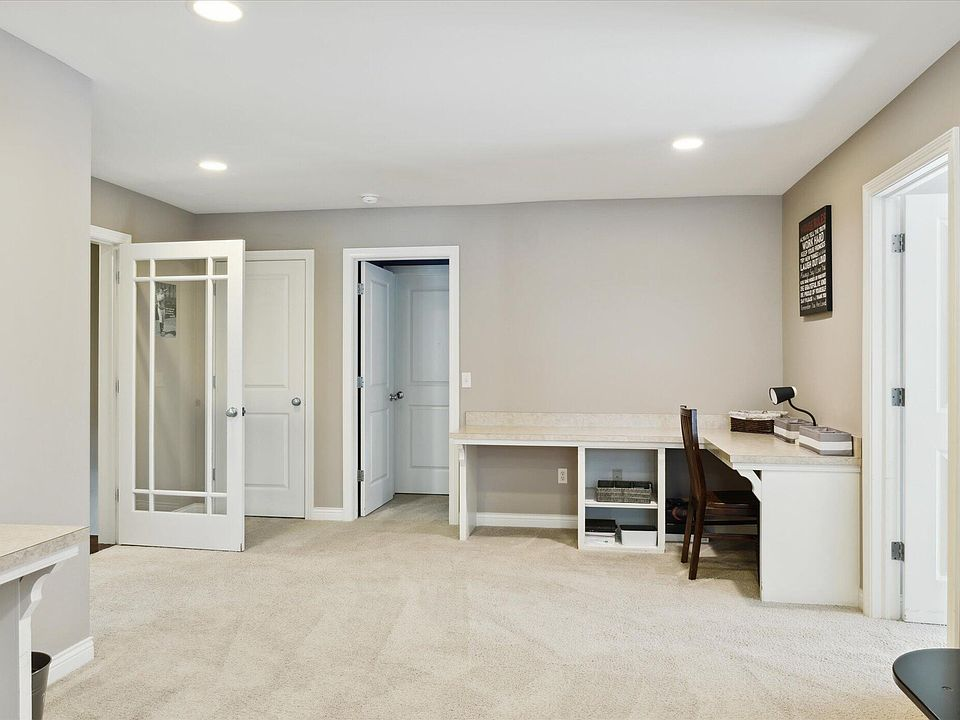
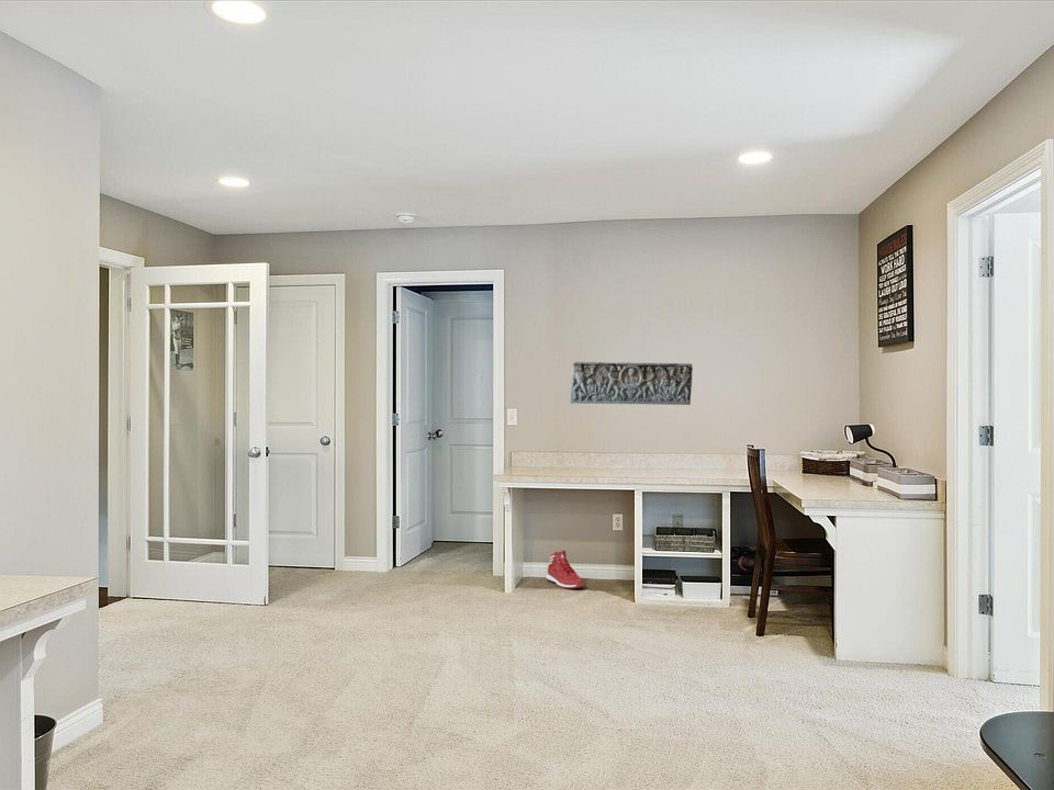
+ wall relief [569,361,694,406]
+ sneaker [546,550,585,589]
